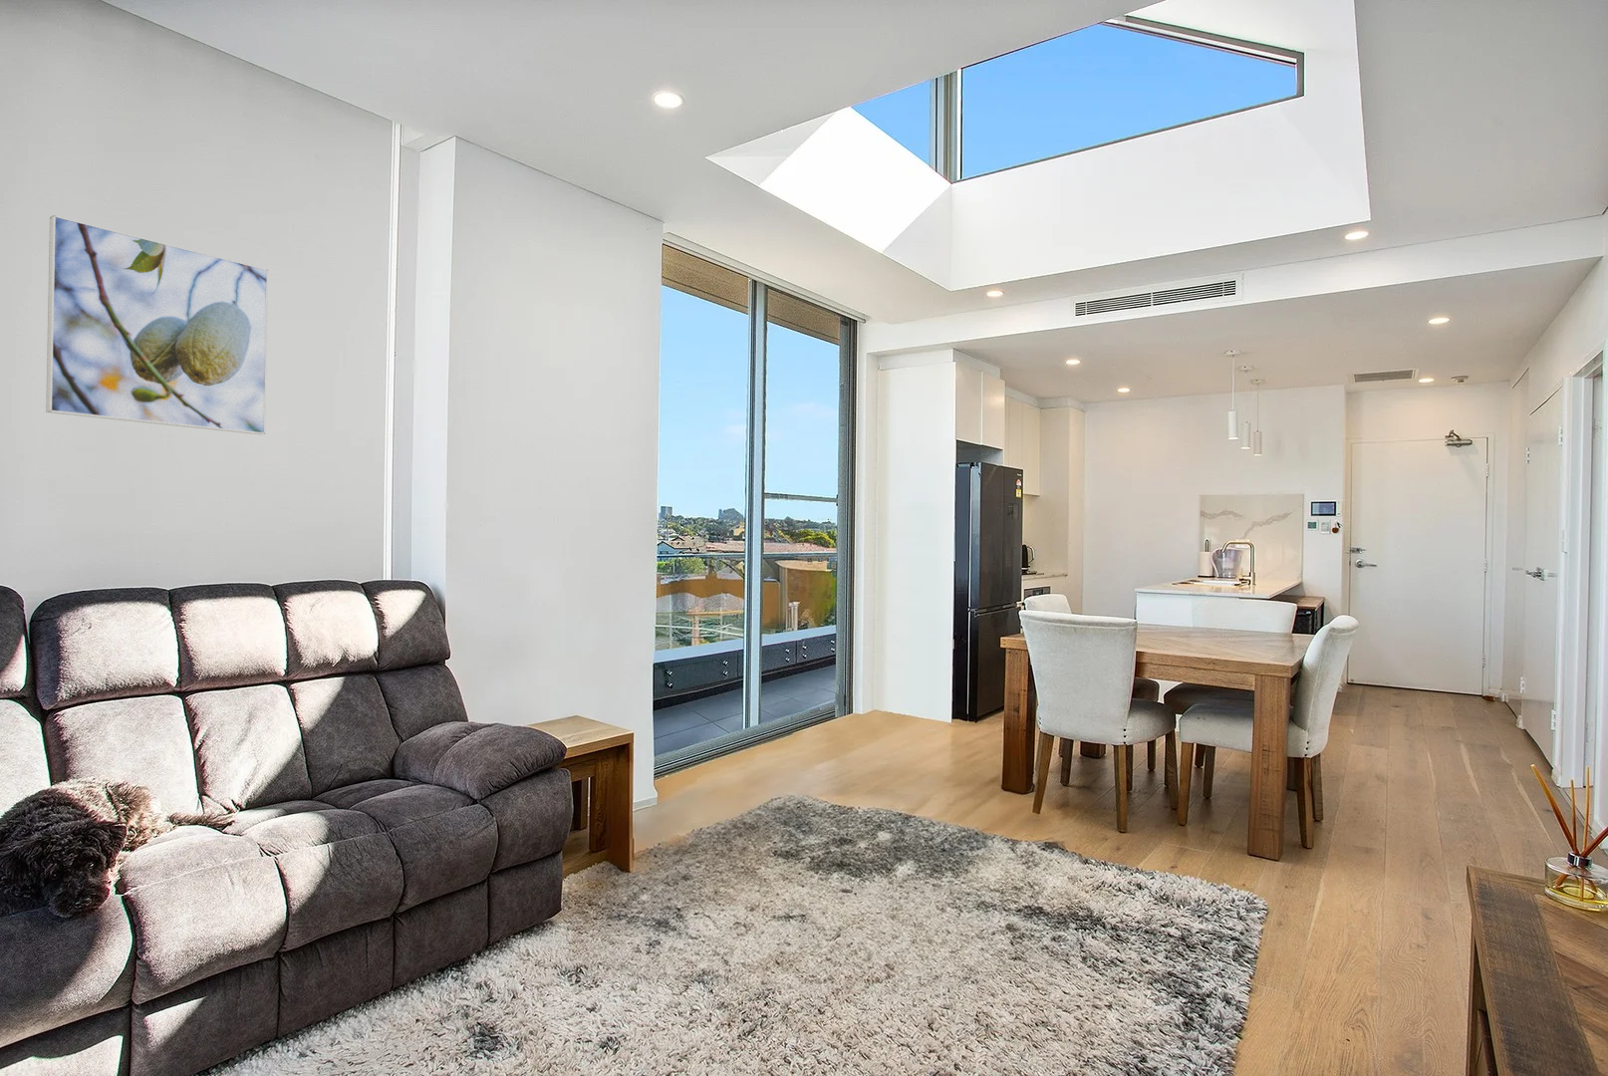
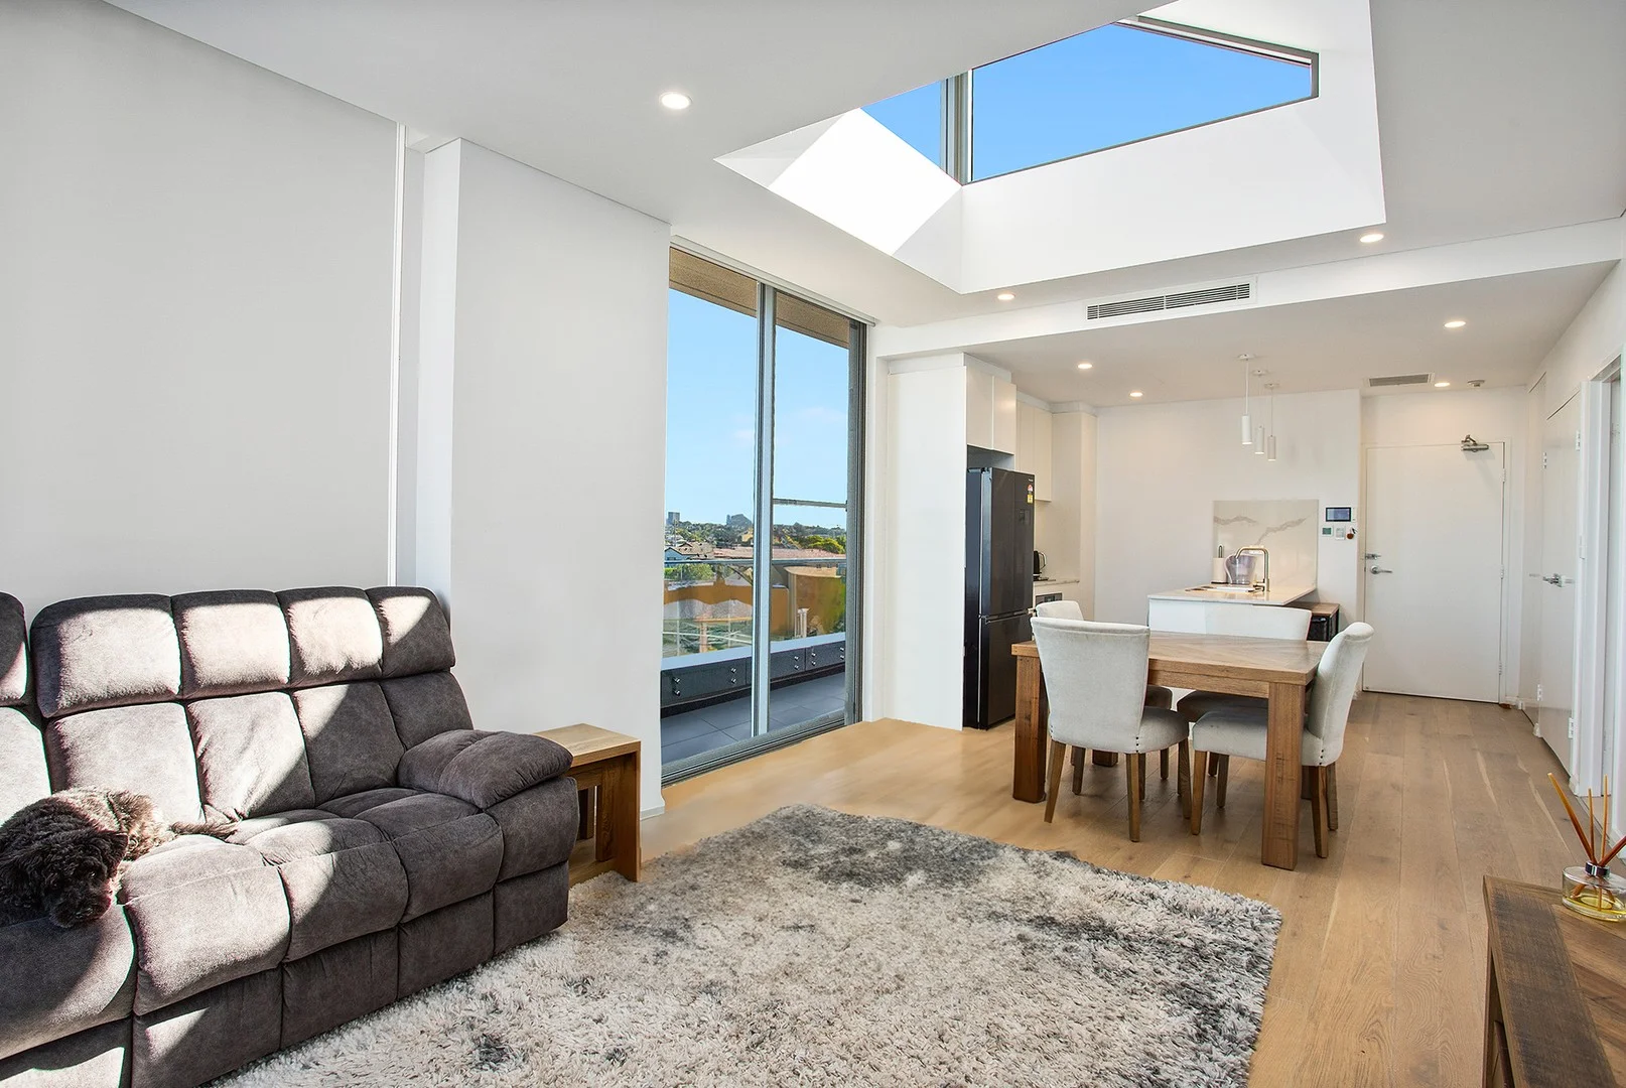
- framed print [44,214,269,436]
